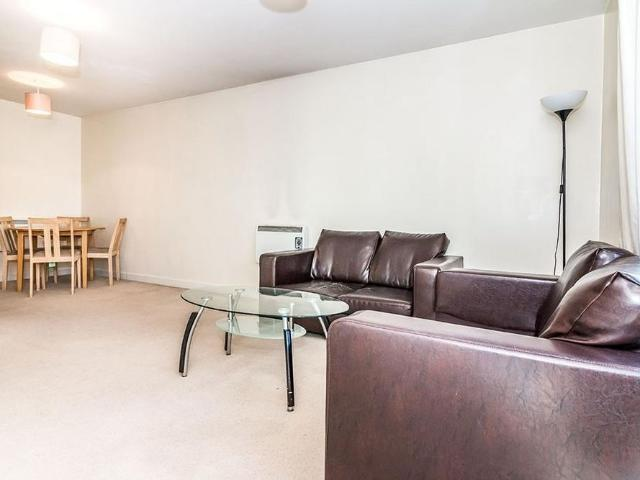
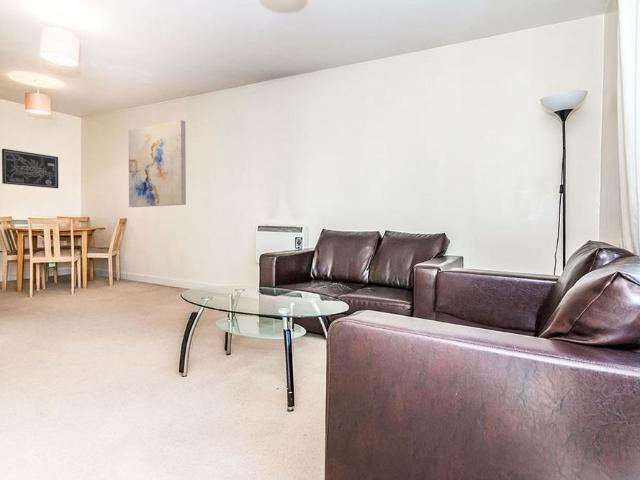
+ wall art [127,119,187,208]
+ wall art [1,148,59,189]
